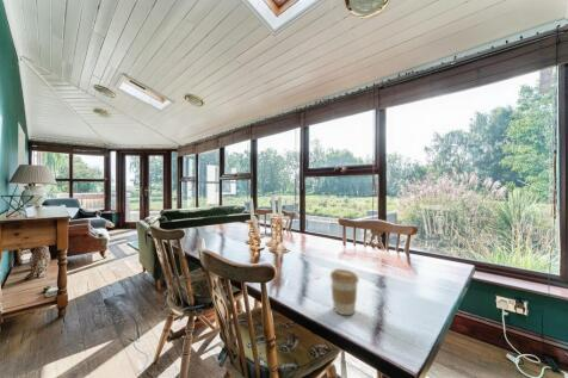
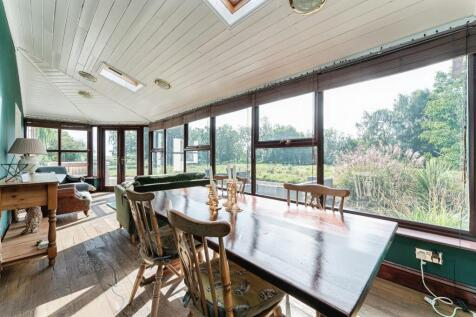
- coffee cup [329,268,360,316]
